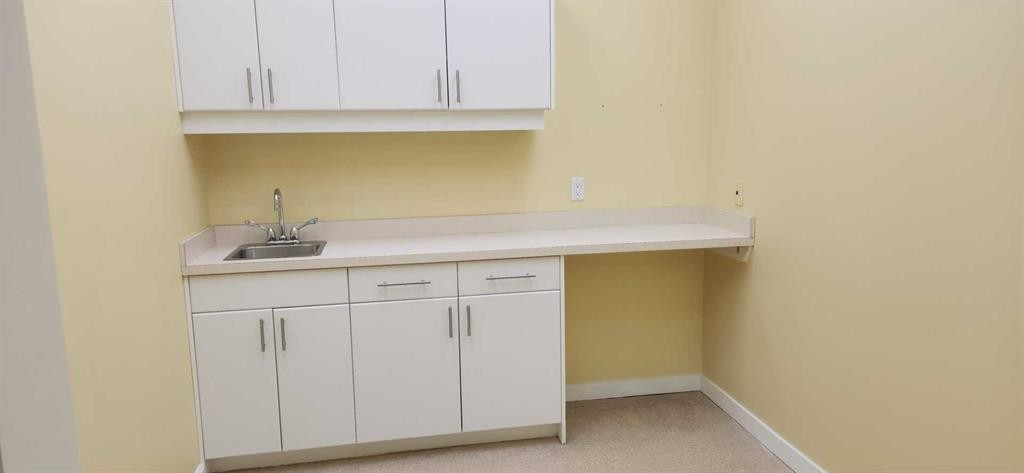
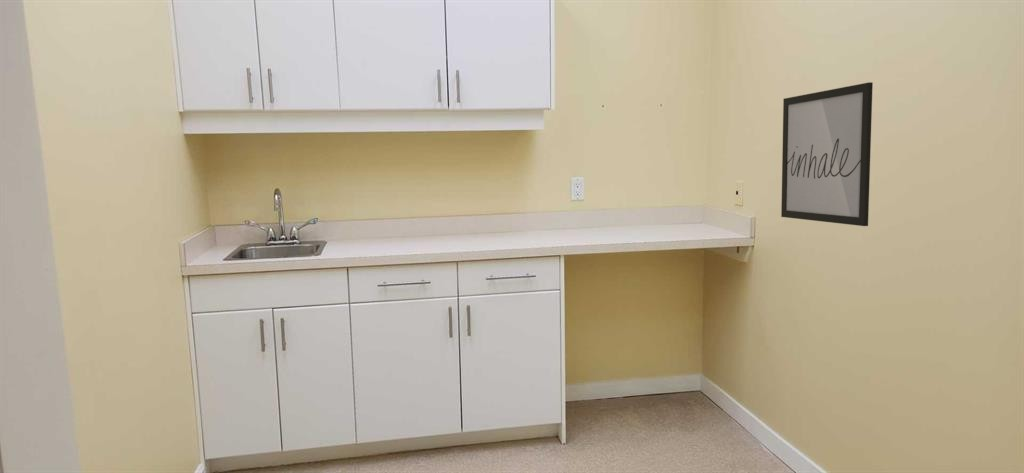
+ wall art [780,81,874,227]
